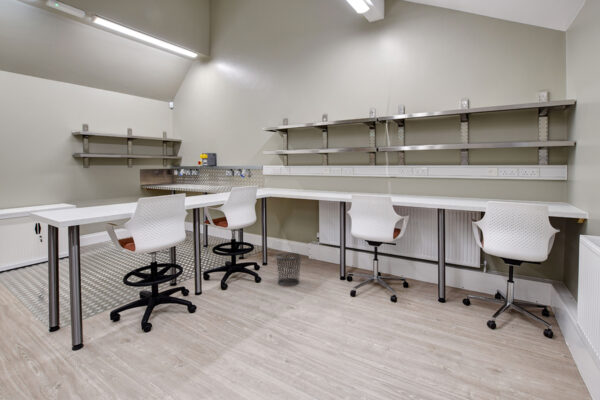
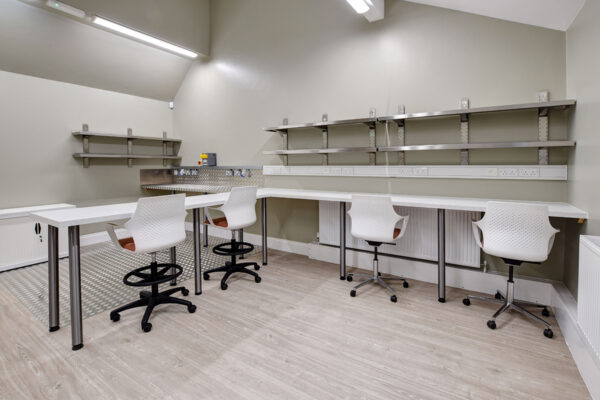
- waste bin [275,252,302,286]
